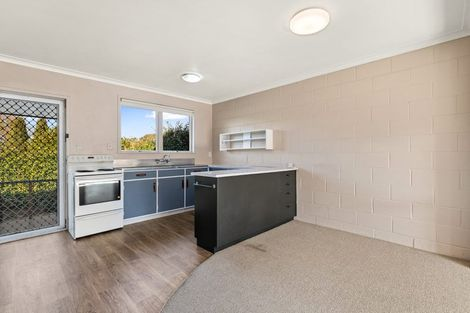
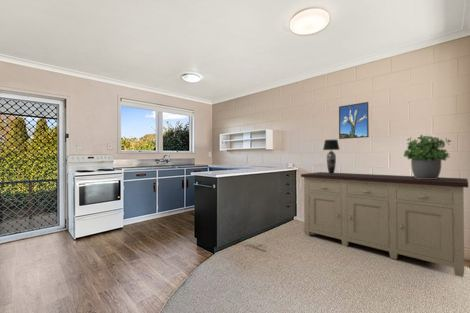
+ potted plant [403,134,452,179]
+ sideboard [300,171,469,278]
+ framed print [338,101,370,140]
+ table lamp [322,139,341,174]
